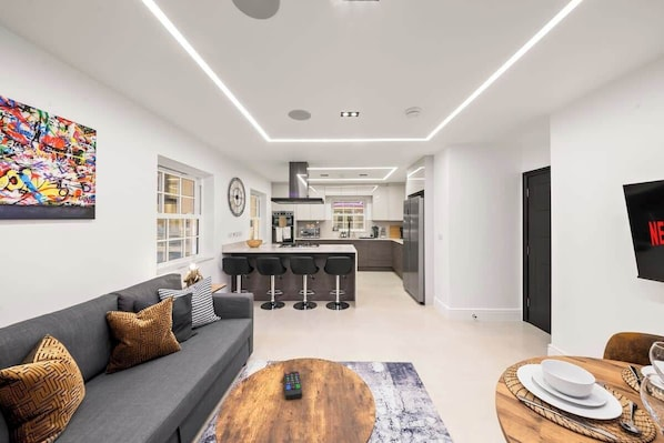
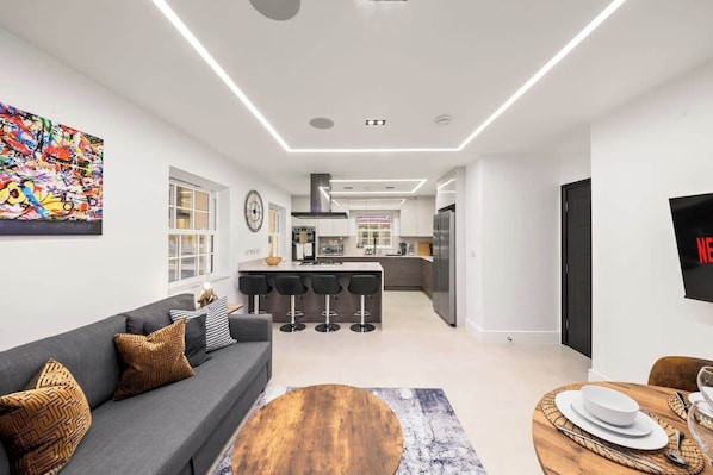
- remote control [283,370,303,401]
